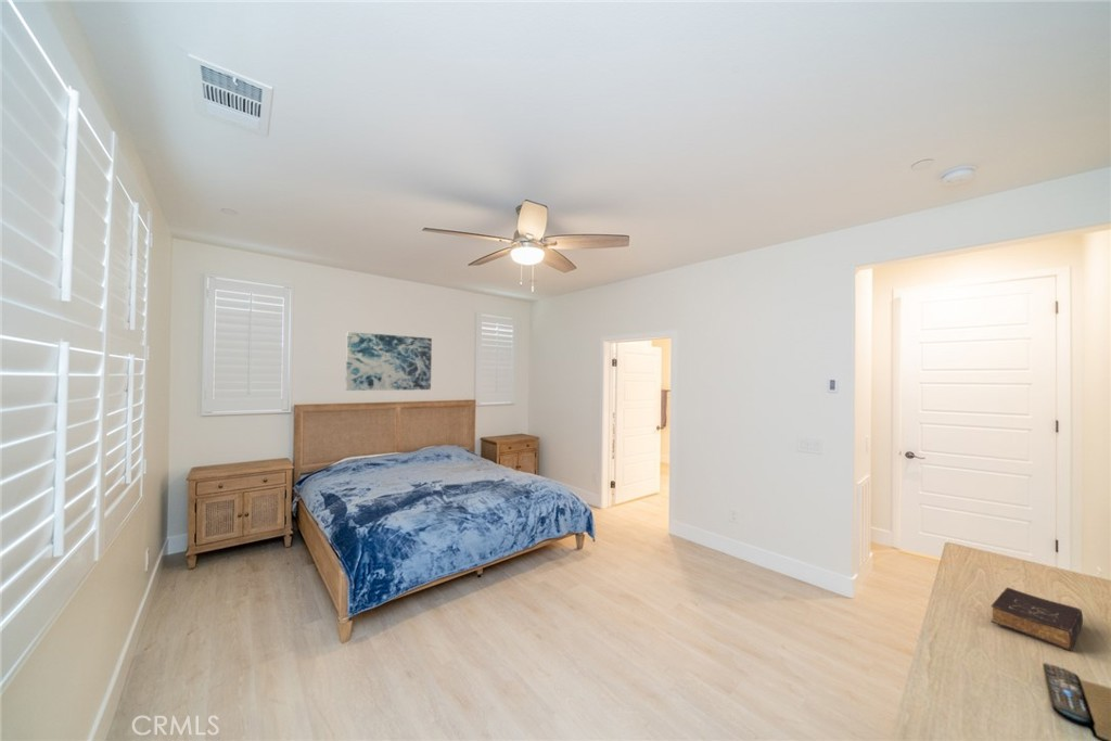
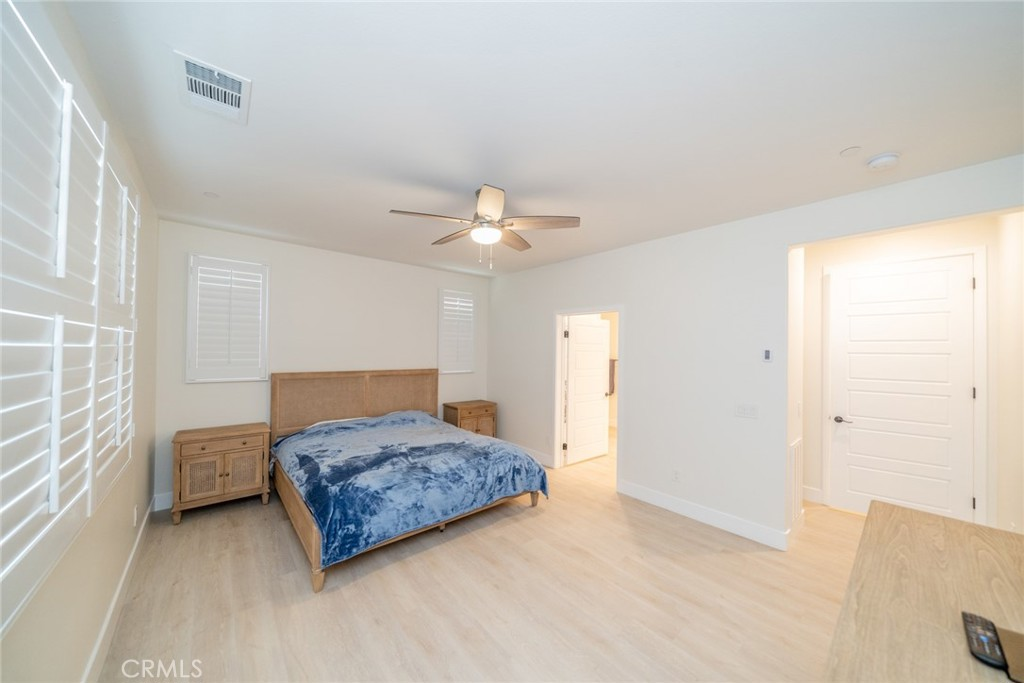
- book [991,586,1084,652]
- wall art [345,331,433,392]
